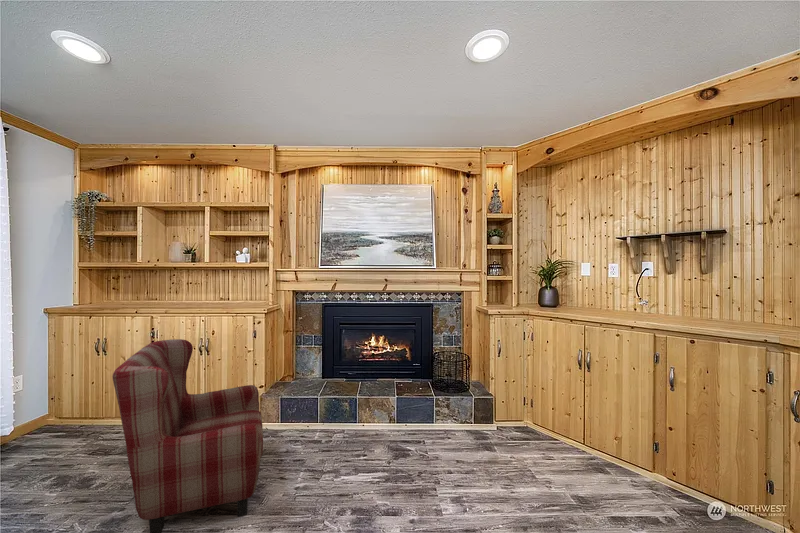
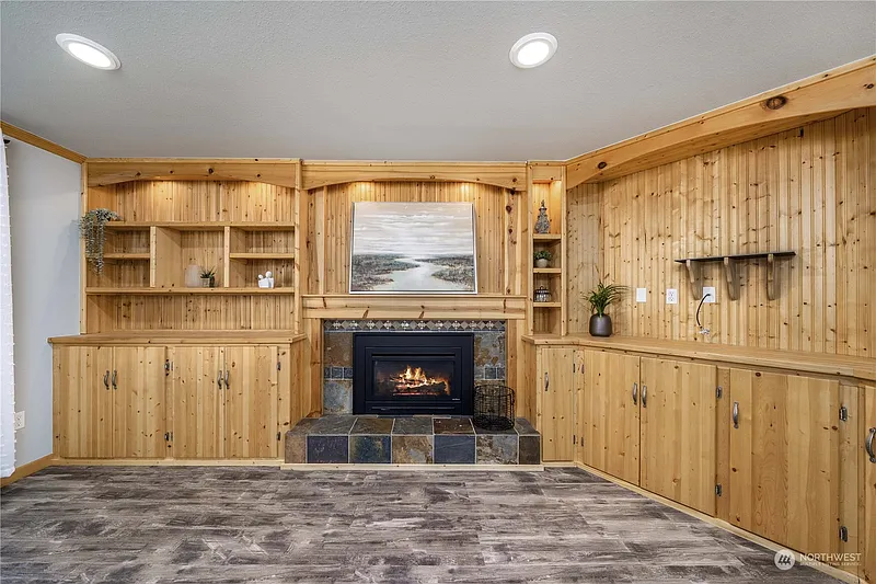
- armchair [112,338,264,533]
